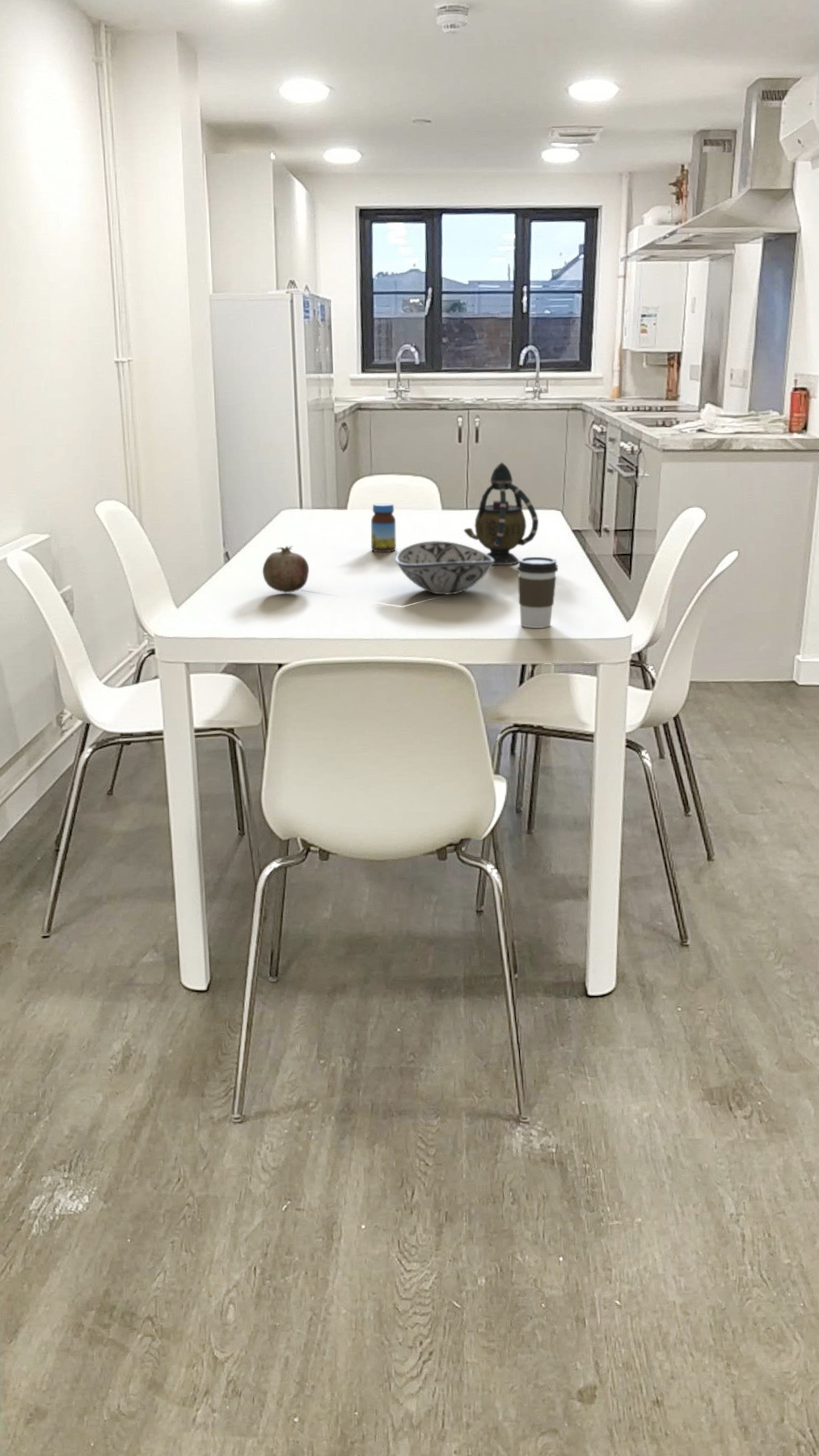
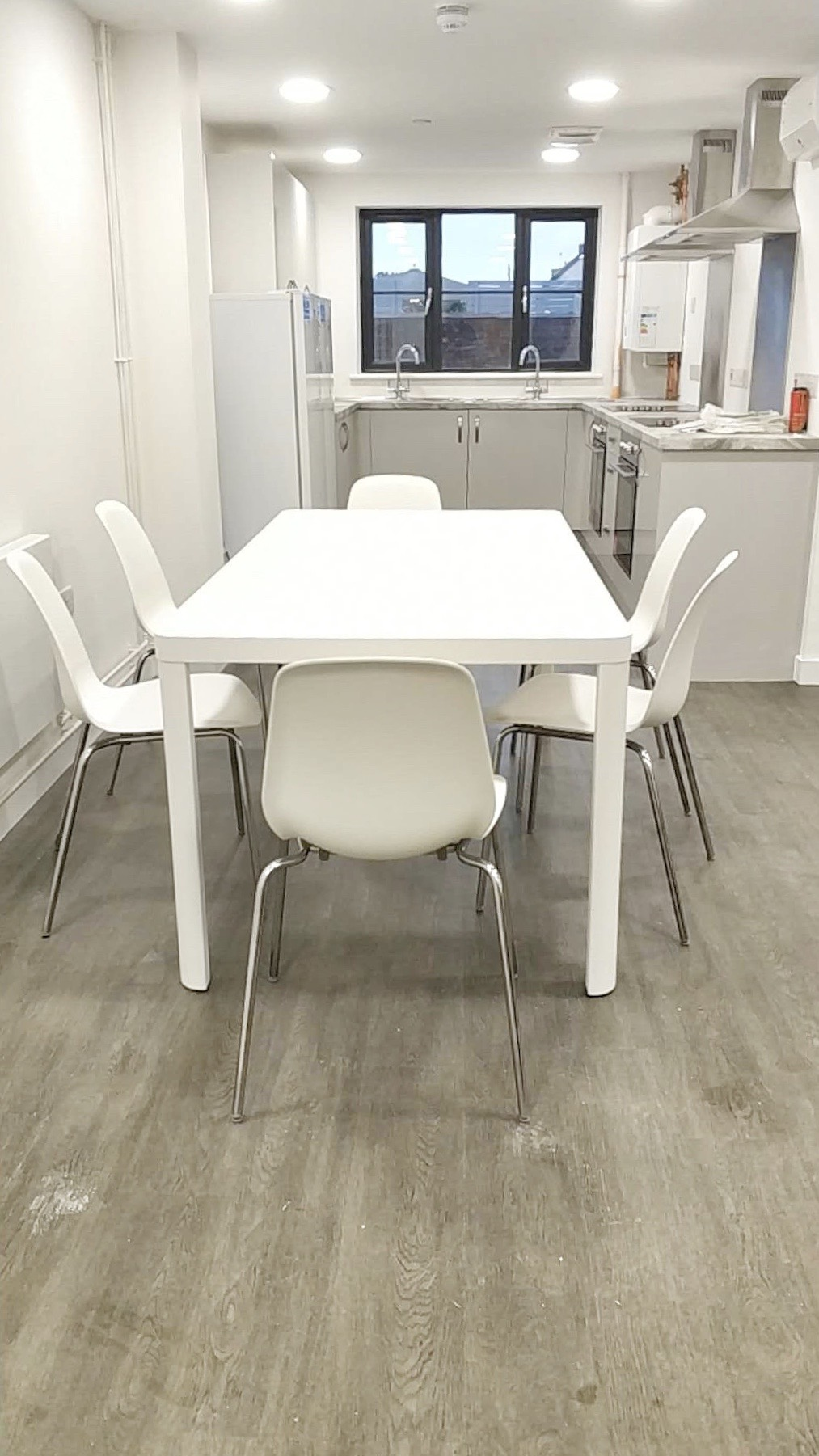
- coffee cup [516,556,559,629]
- teapot [463,462,539,566]
- jar [370,502,397,553]
- decorative bowl [395,540,495,595]
- fruit [262,545,310,593]
